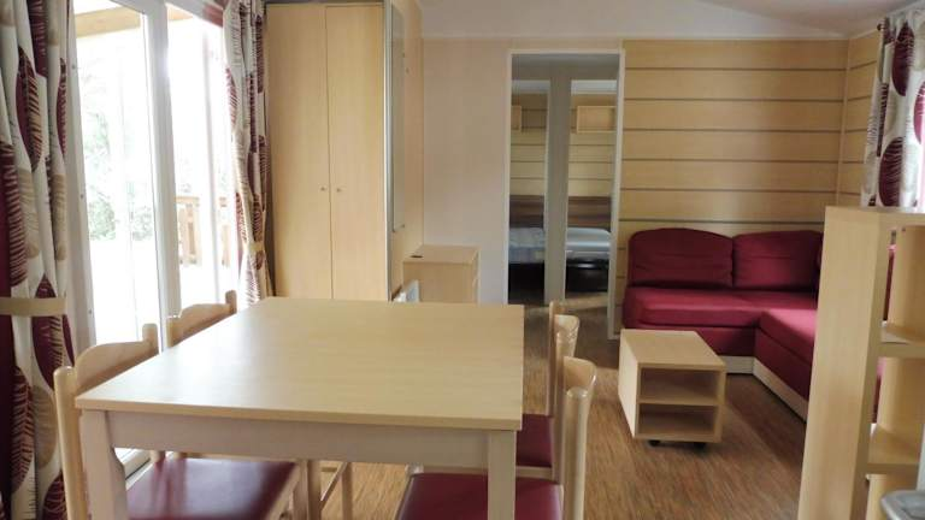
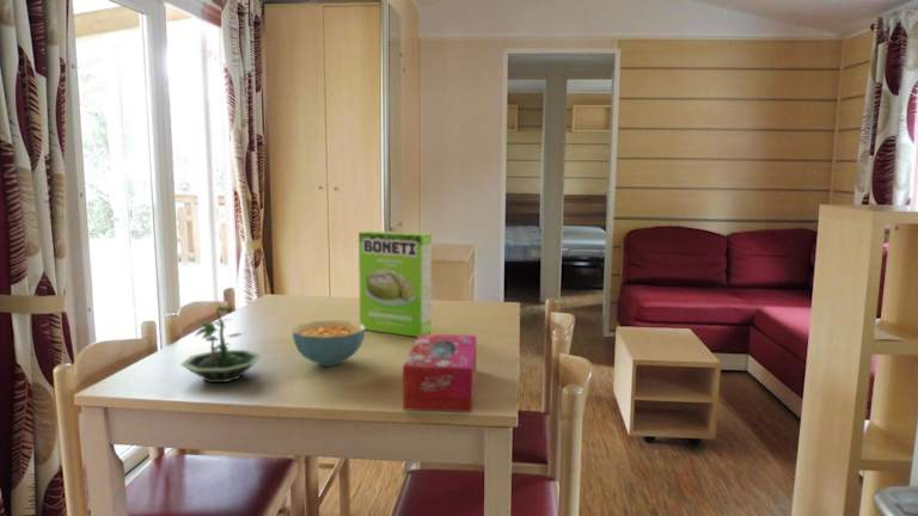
+ cereal bowl [290,319,367,367]
+ cake mix box [357,229,433,338]
+ terrarium [179,305,263,383]
+ tissue box [402,333,478,413]
